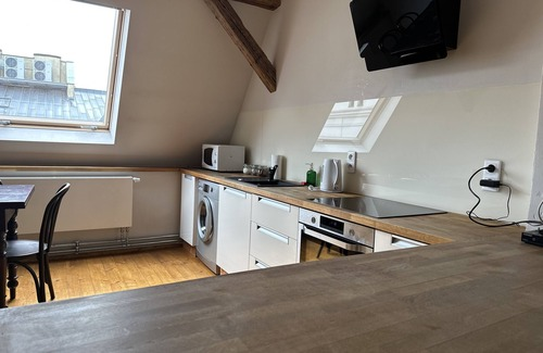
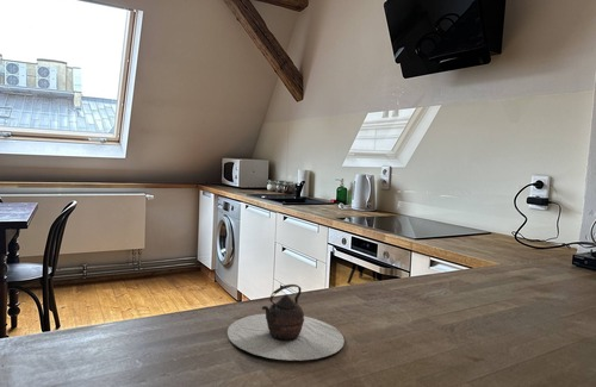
+ teapot [226,283,346,362]
